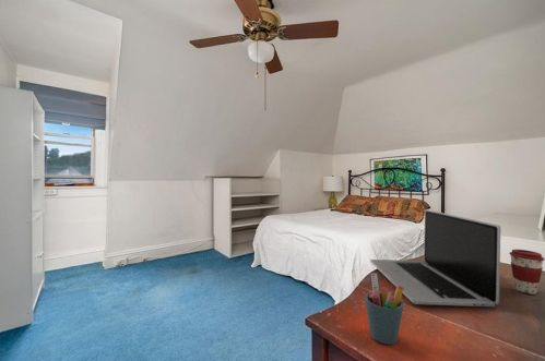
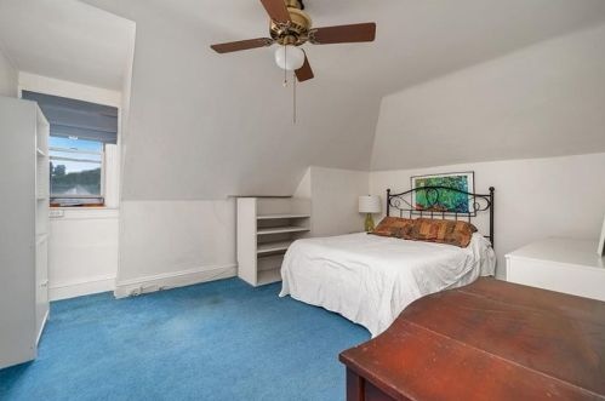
- pen holder [364,273,405,346]
- coffee cup [508,249,545,296]
- laptop [369,208,501,308]
